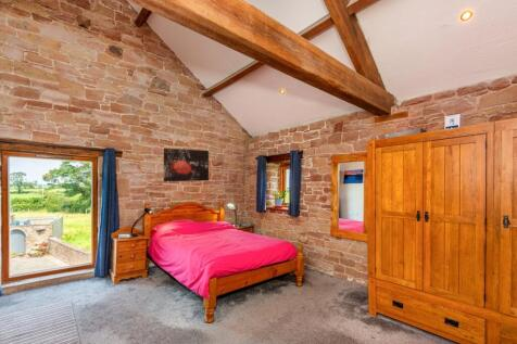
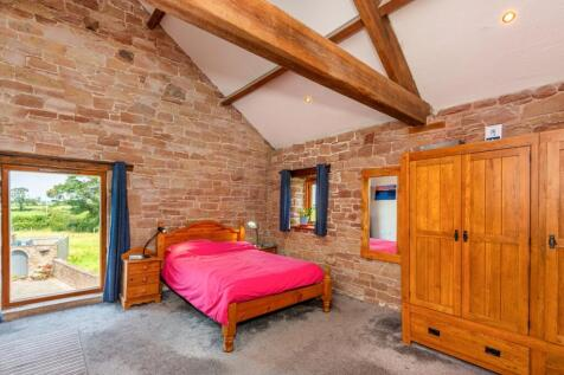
- wall art [163,146,210,182]
